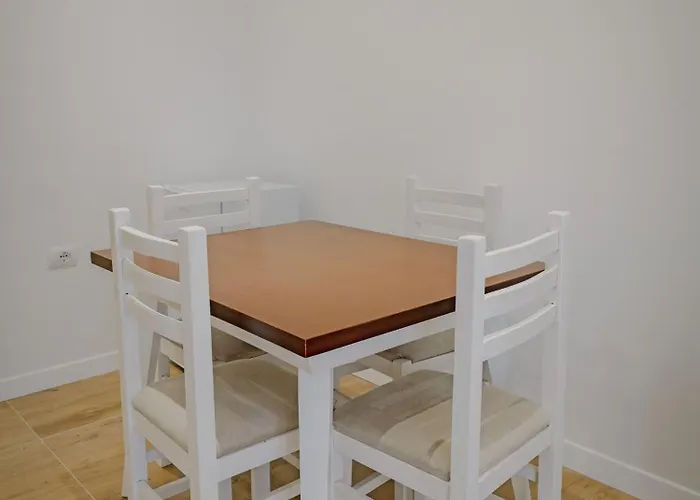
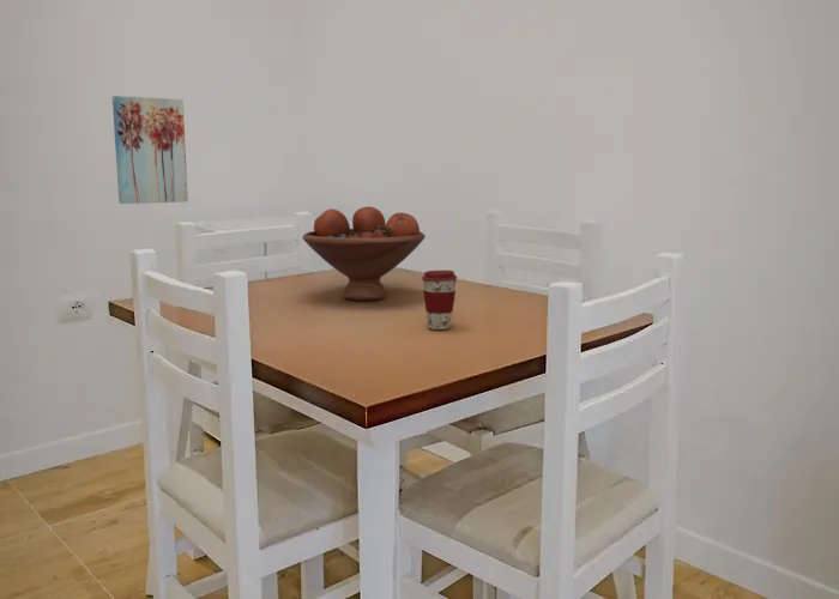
+ fruit bowl [302,205,427,302]
+ wall art [111,95,189,205]
+ coffee cup [421,270,458,331]
